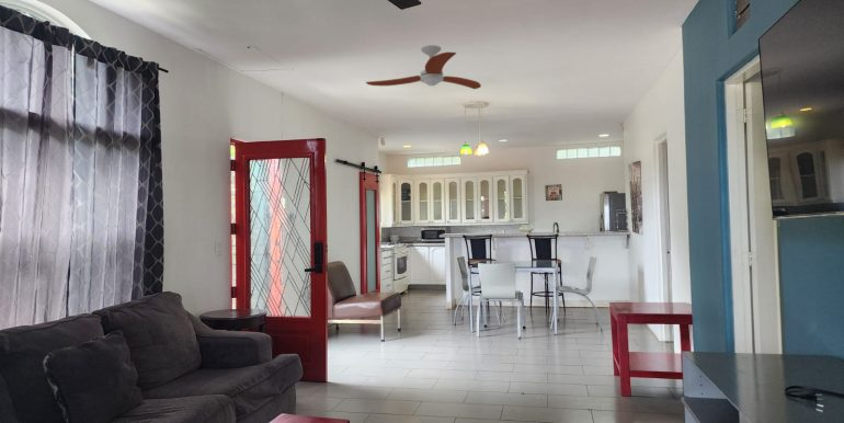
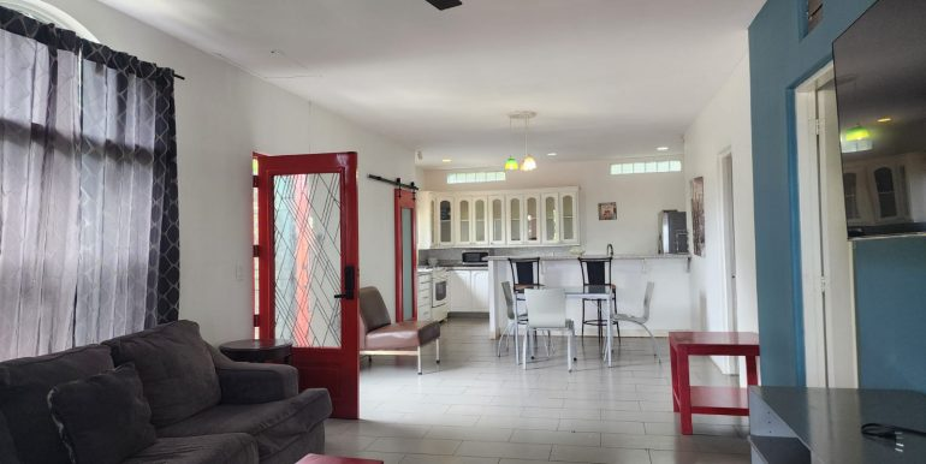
- ceiling fan [365,44,482,90]
